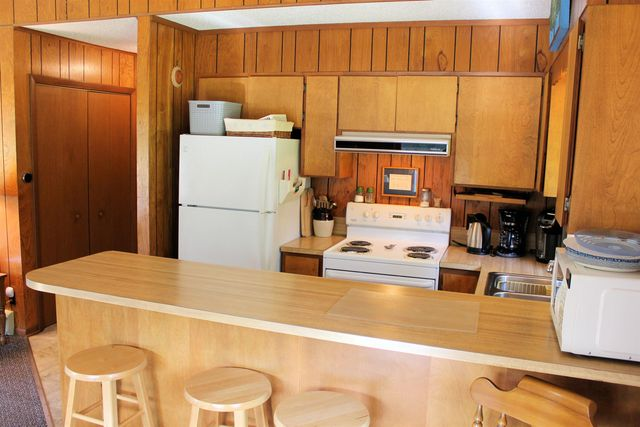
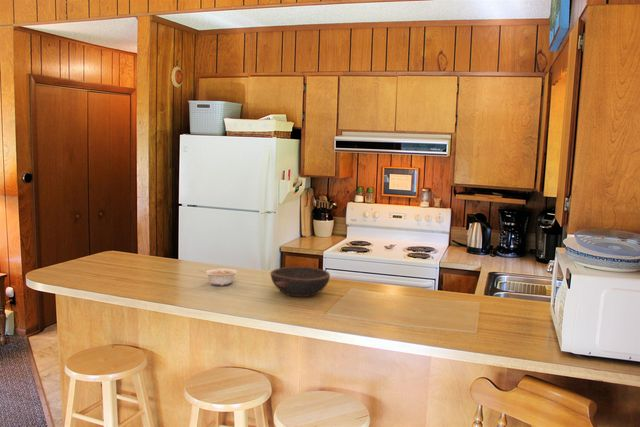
+ bowl [270,266,331,298]
+ legume [198,267,238,287]
